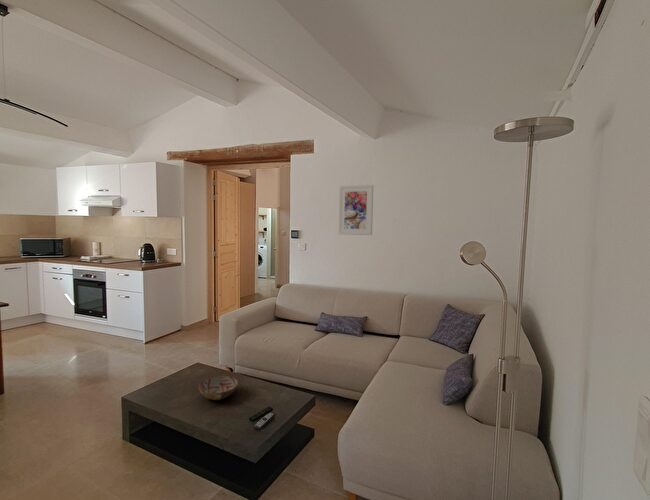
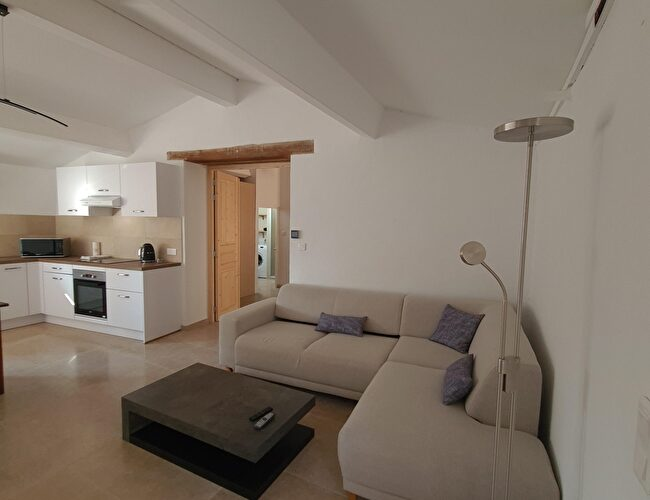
- bowl [197,375,239,401]
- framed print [338,184,374,236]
